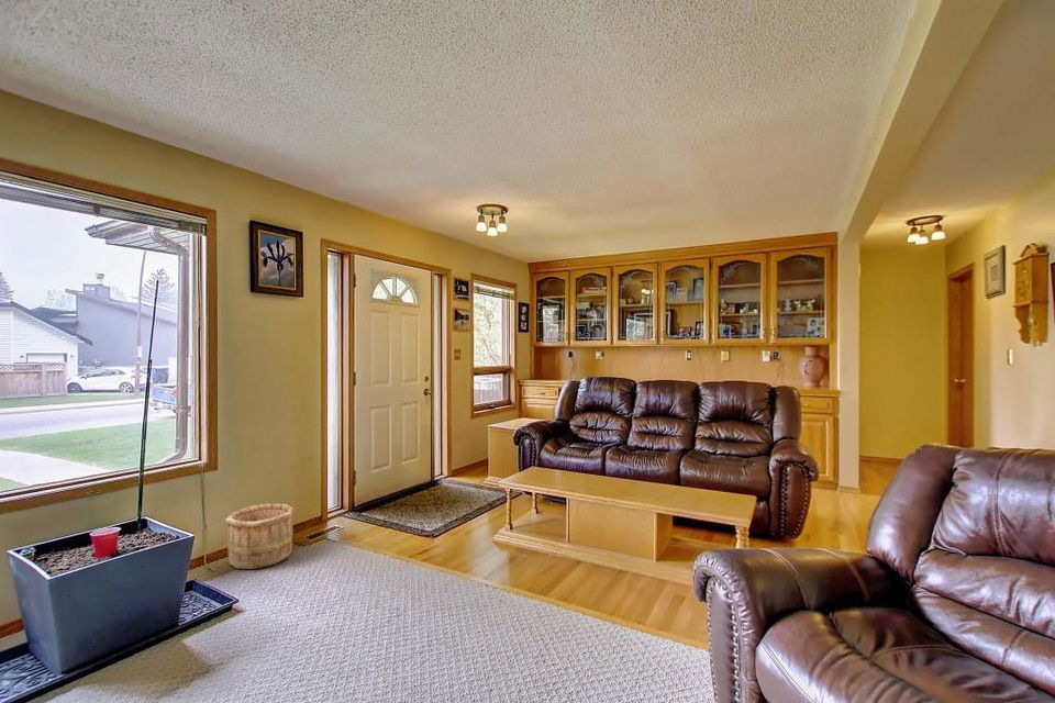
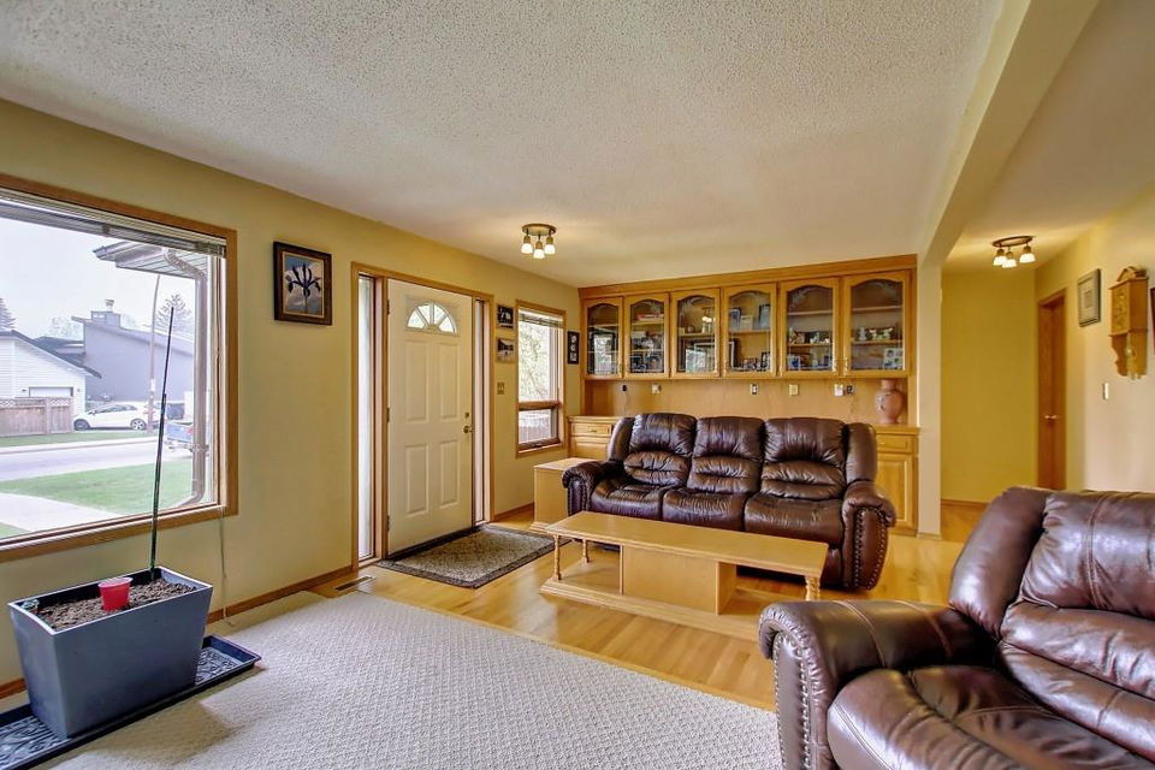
- wooden bucket [224,503,296,570]
